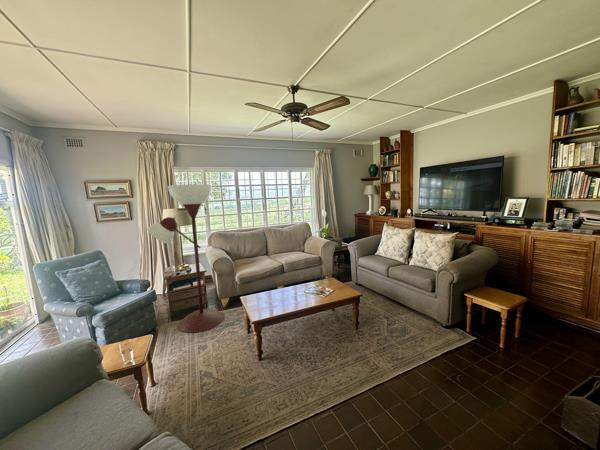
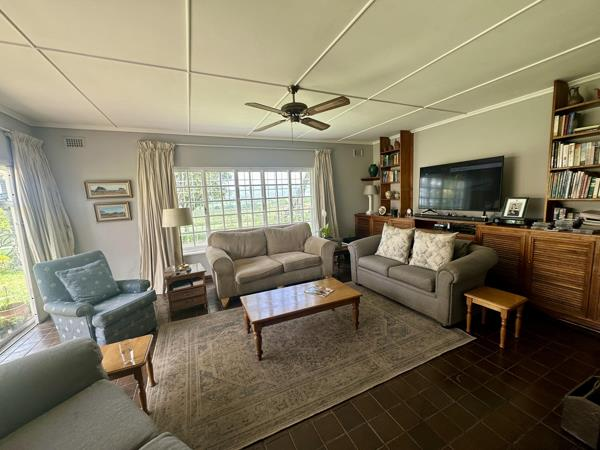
- floor lamp [147,184,226,333]
